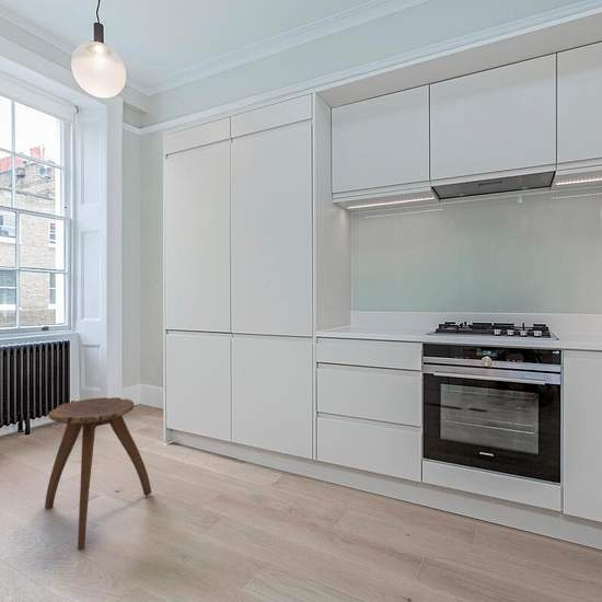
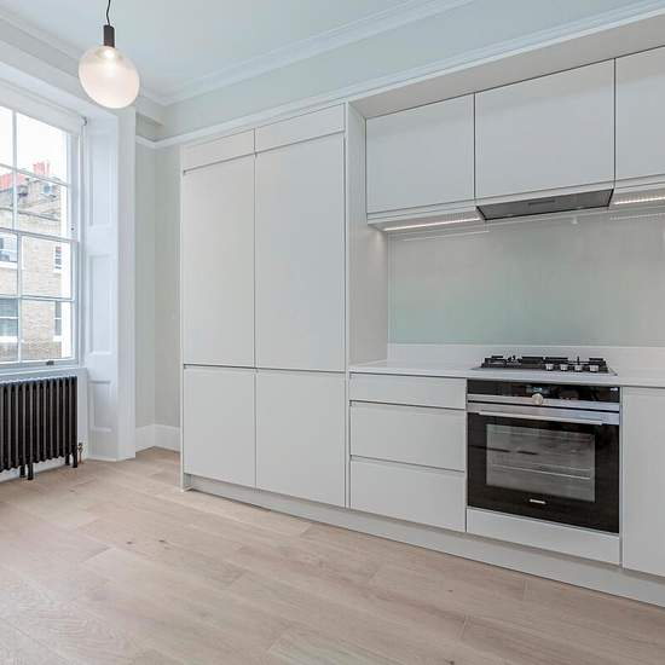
- stool [44,396,152,551]
